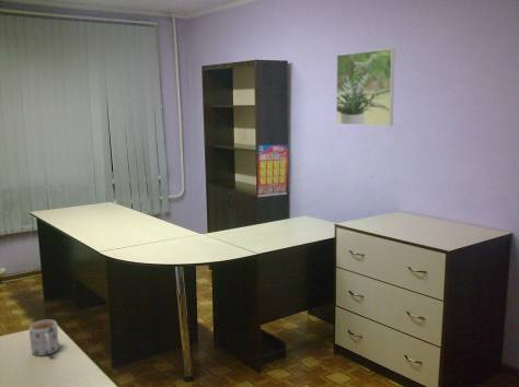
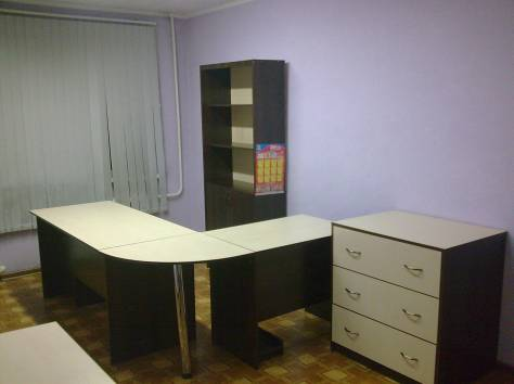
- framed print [335,47,396,127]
- mug [28,319,60,356]
